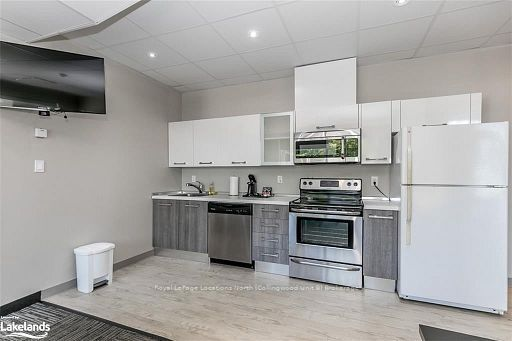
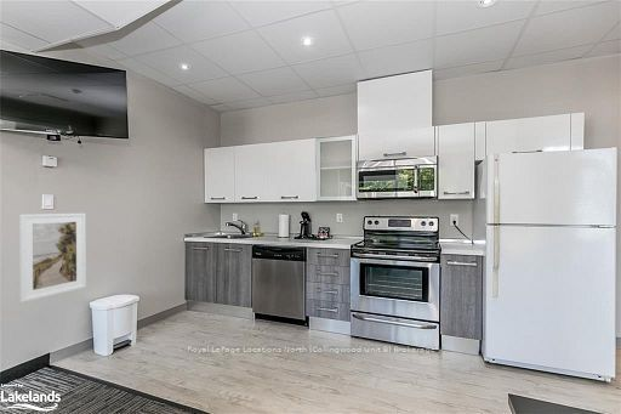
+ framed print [18,212,87,304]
